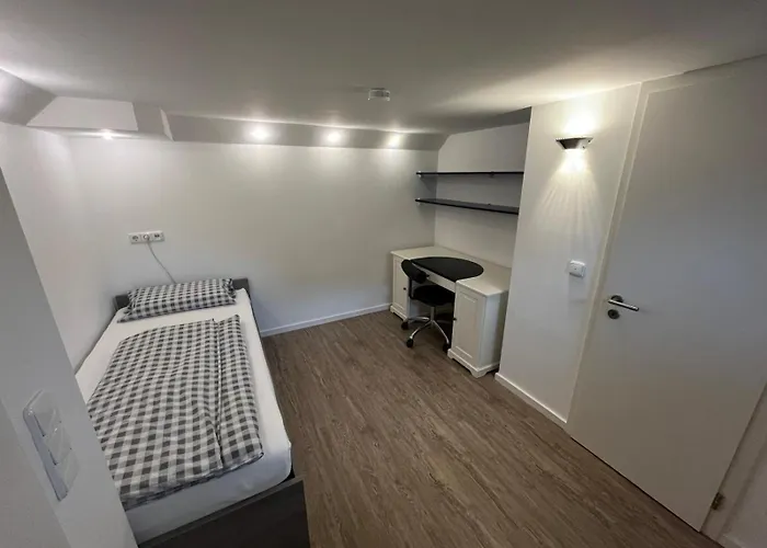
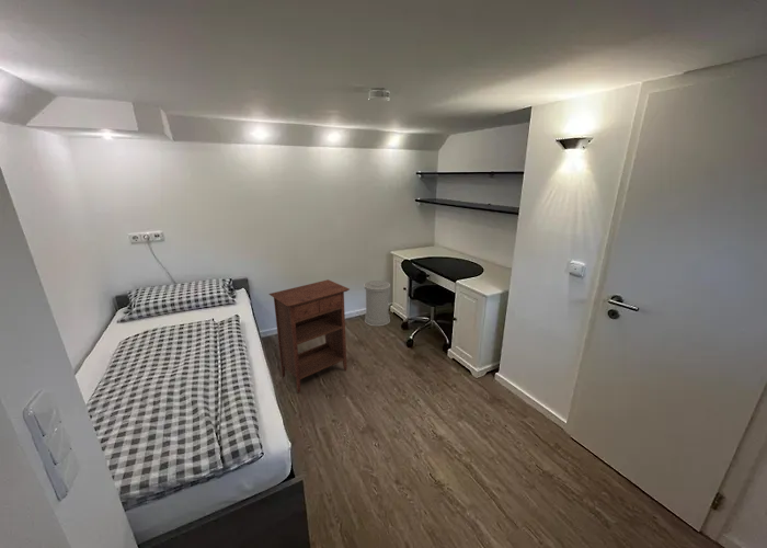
+ nightstand [267,278,351,393]
+ trash can [363,279,391,327]
